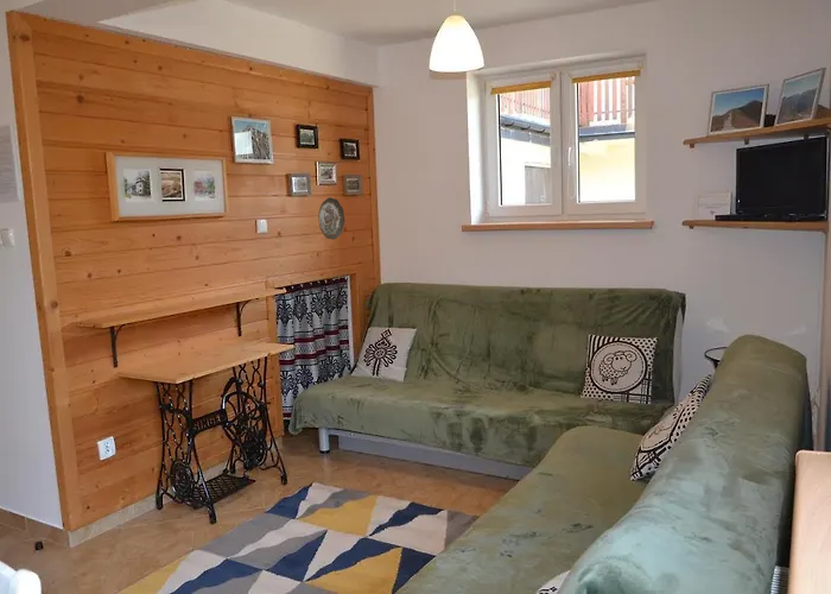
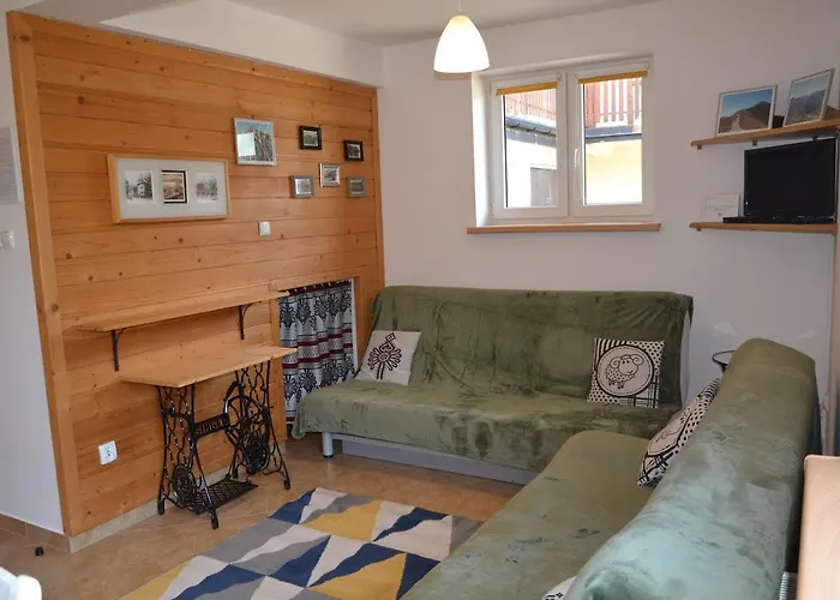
- decorative plate [317,196,345,241]
